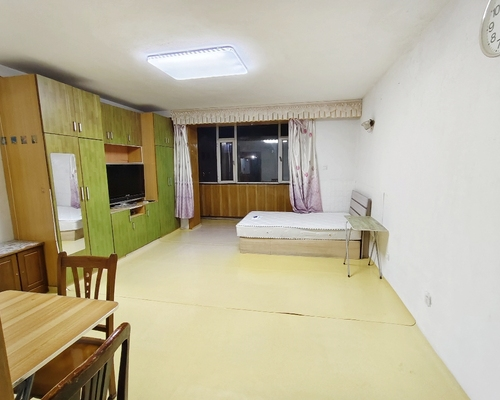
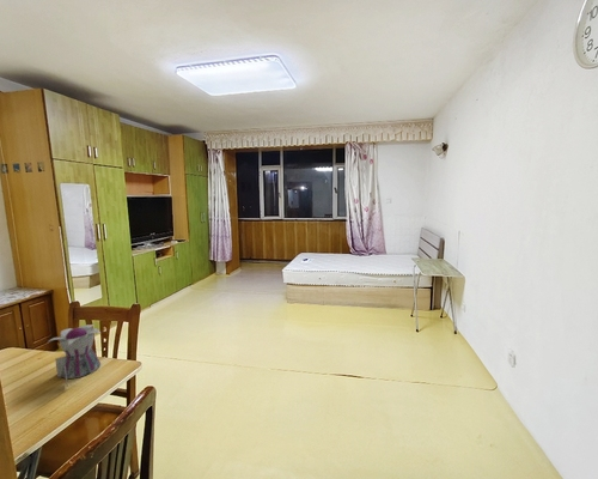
+ teapot [47,323,102,387]
